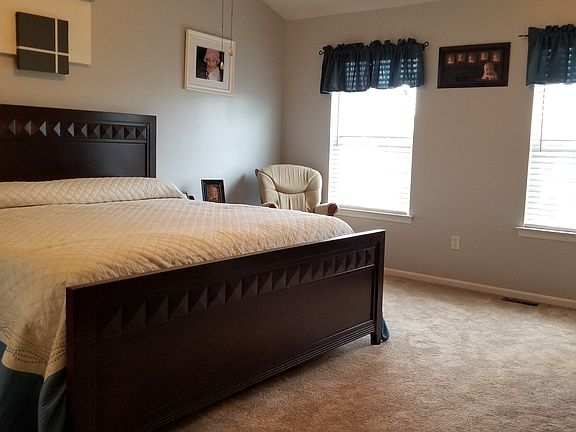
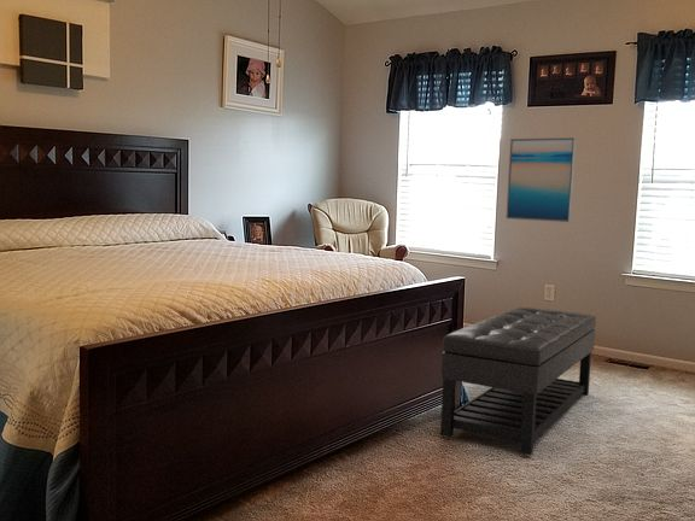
+ ottoman [439,306,597,456]
+ wall art [506,136,578,223]
